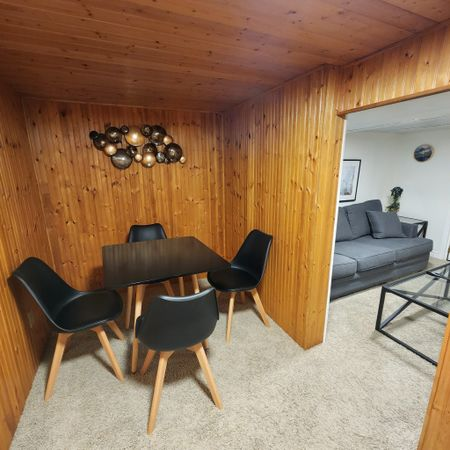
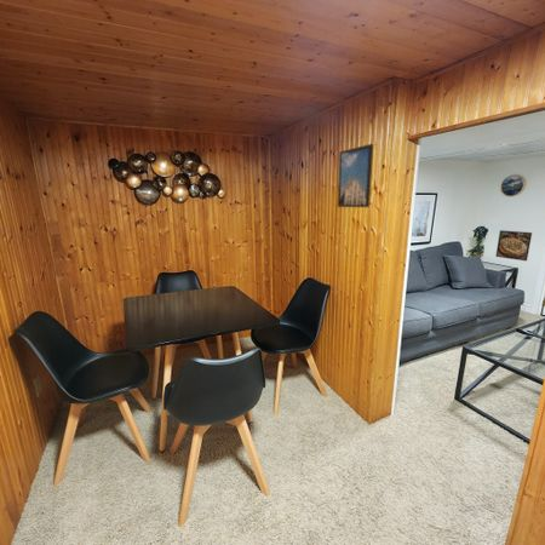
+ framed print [337,143,374,208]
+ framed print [494,229,533,262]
